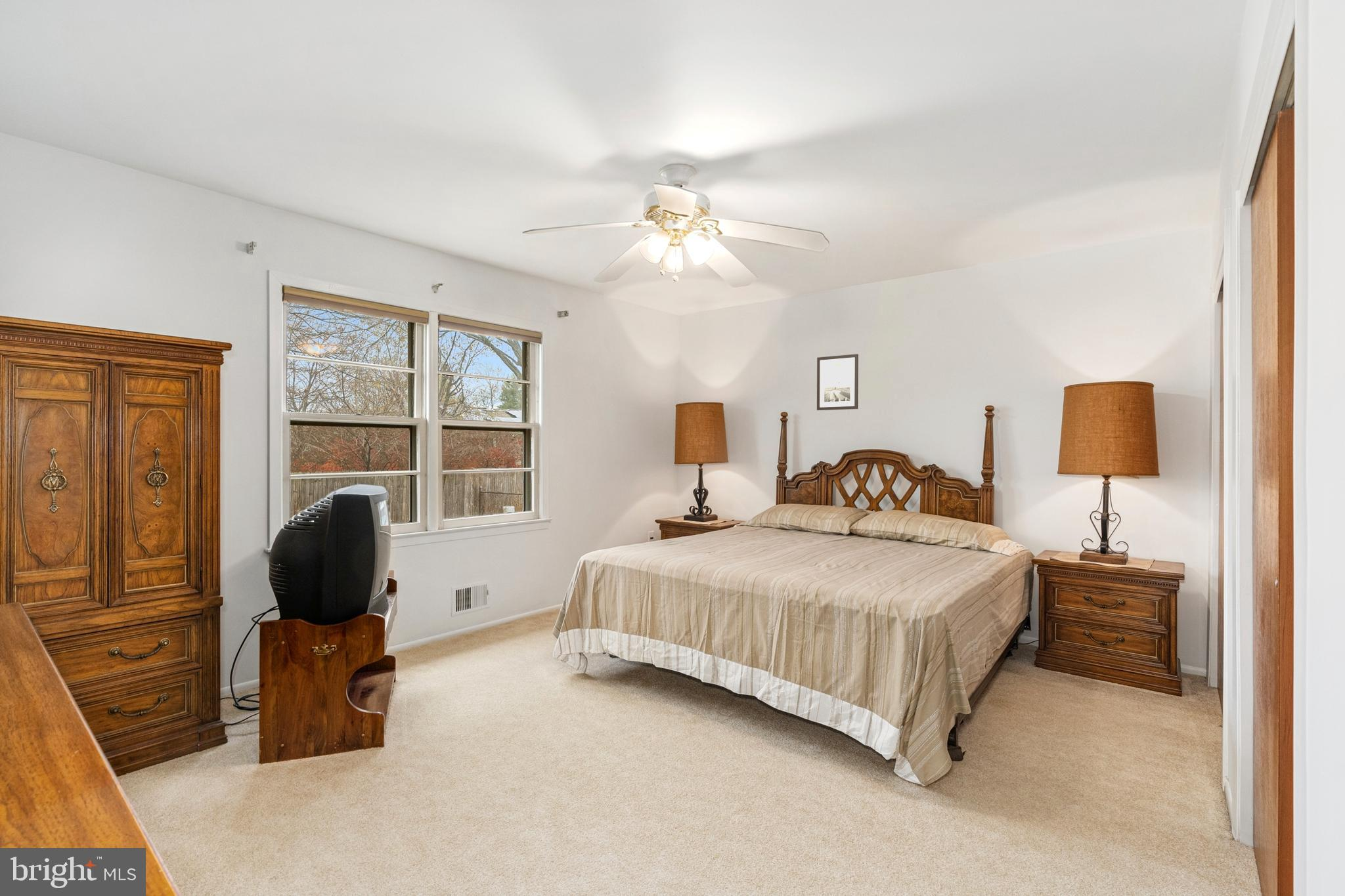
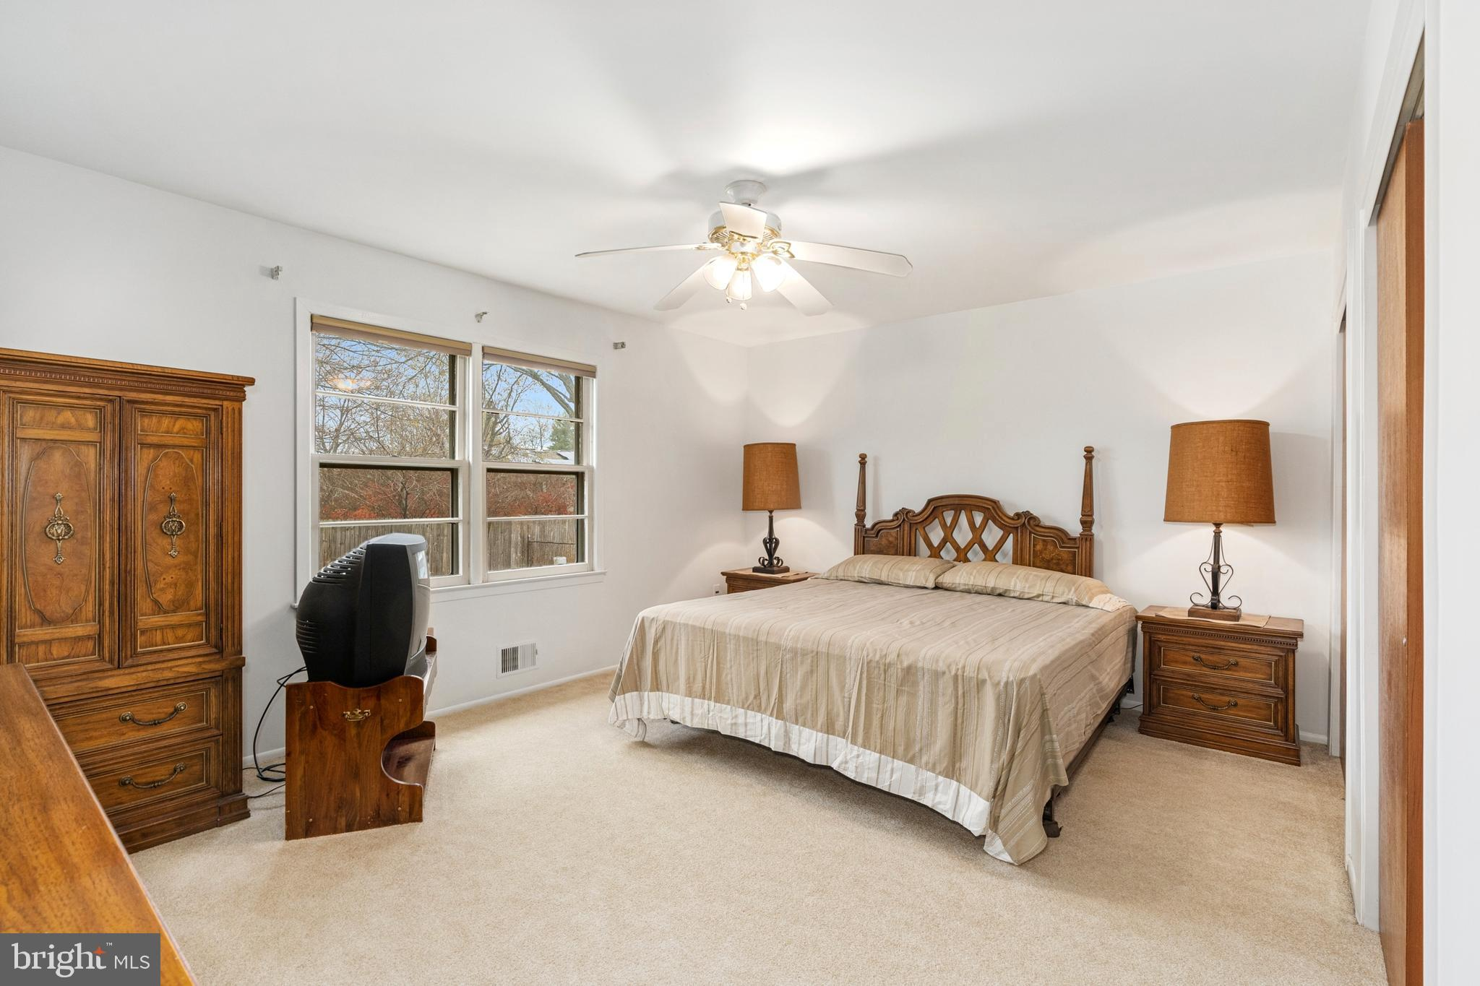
- wall art [816,353,859,411]
